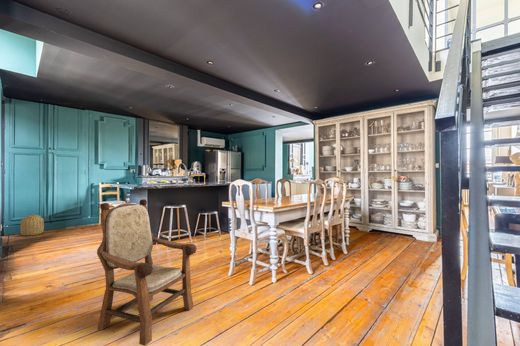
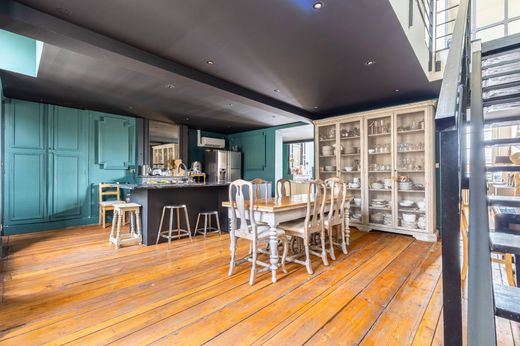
- basket [20,213,45,237]
- armchair [96,198,198,346]
